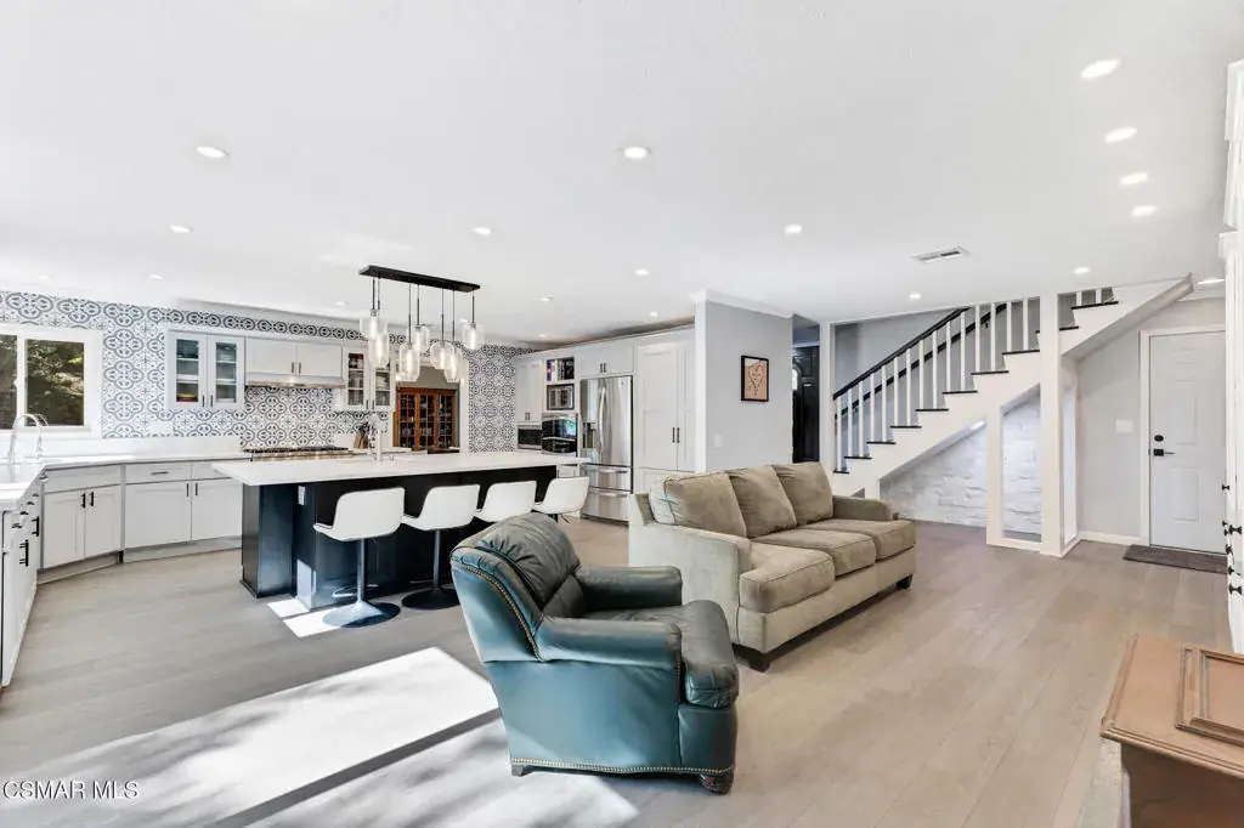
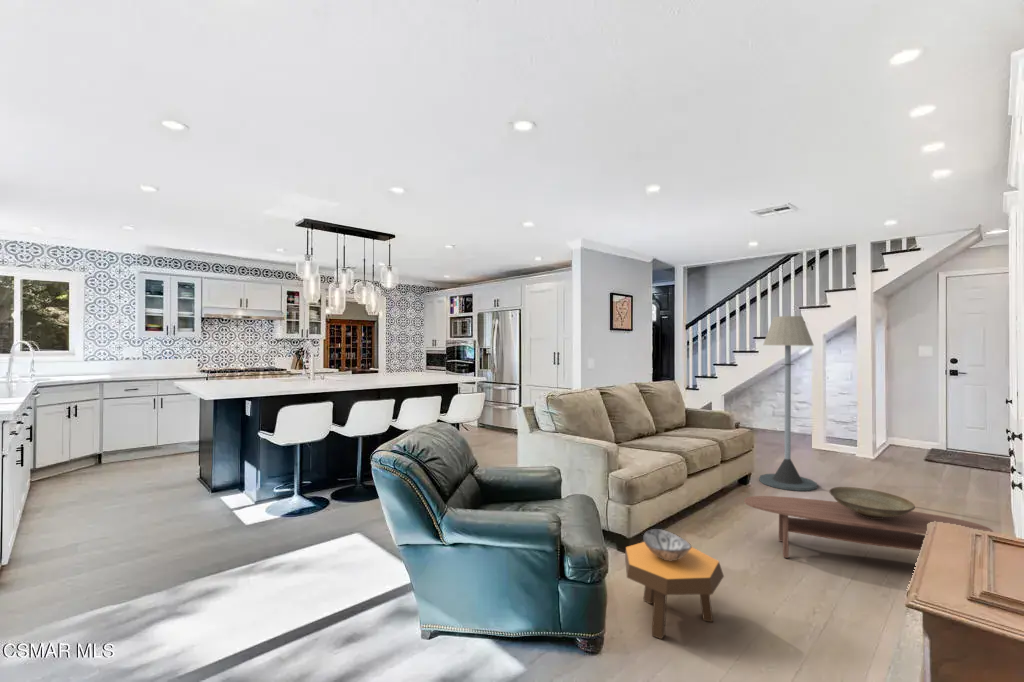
+ decorative bowl [642,528,693,561]
+ footstool [624,541,725,640]
+ decorative bowl [828,486,916,519]
+ coffee table [743,495,995,559]
+ floor lamp [758,315,818,492]
